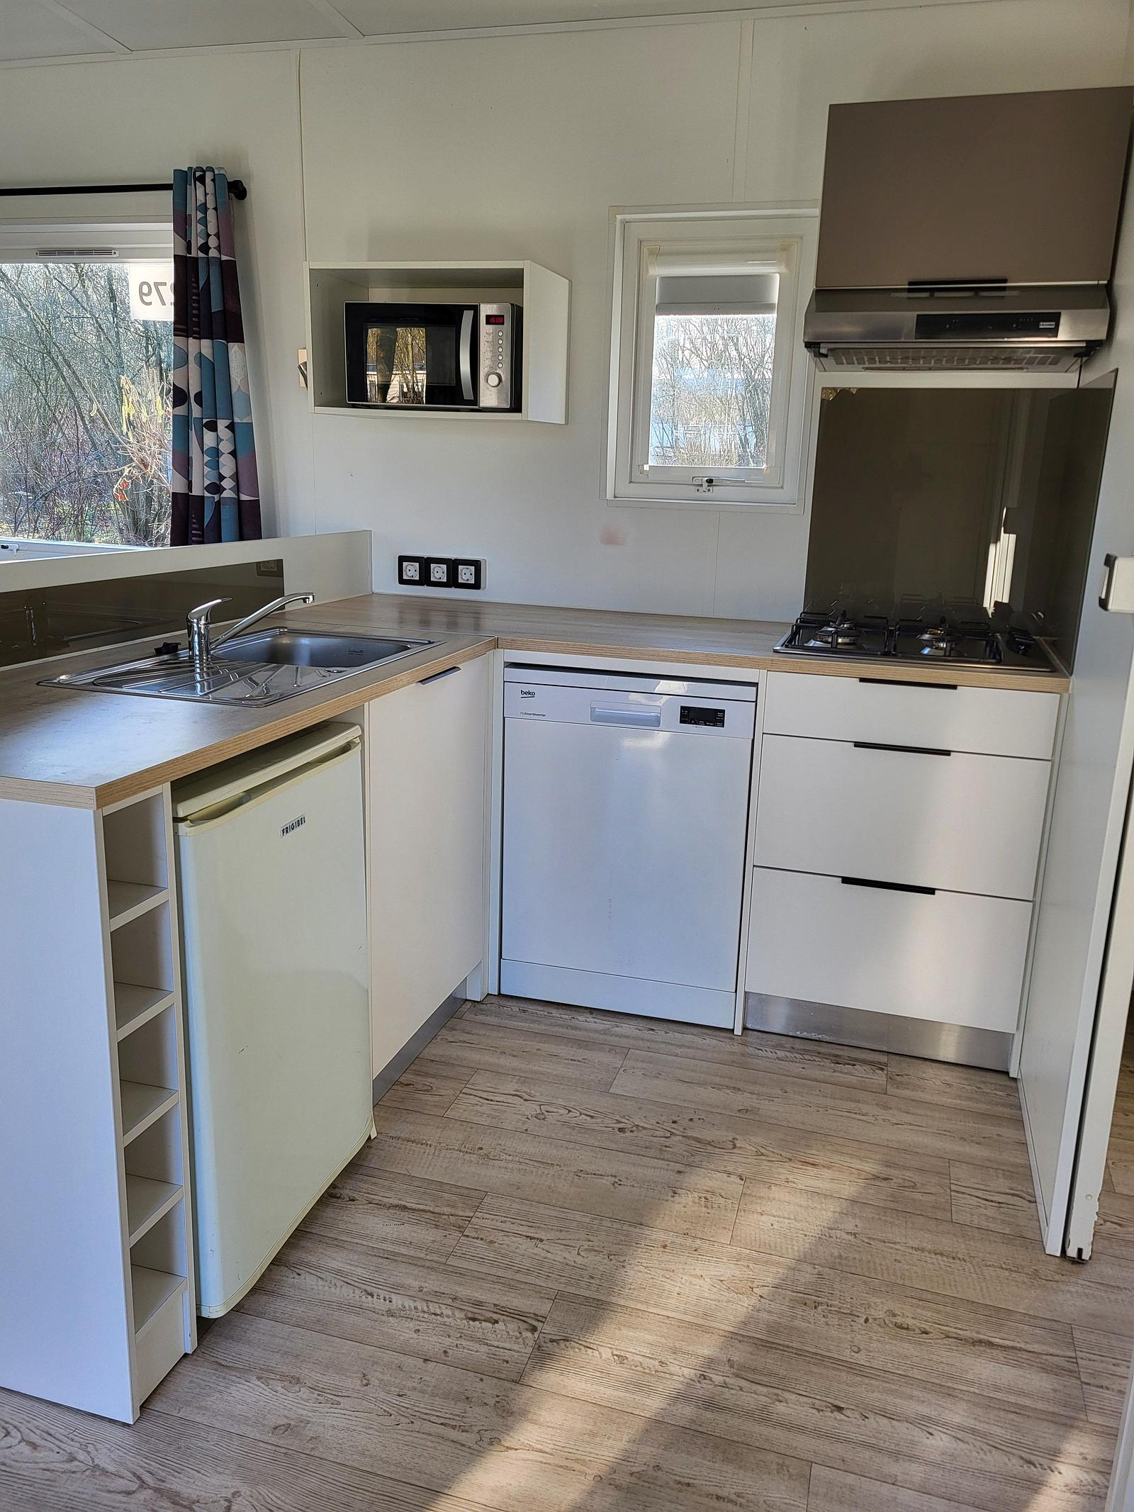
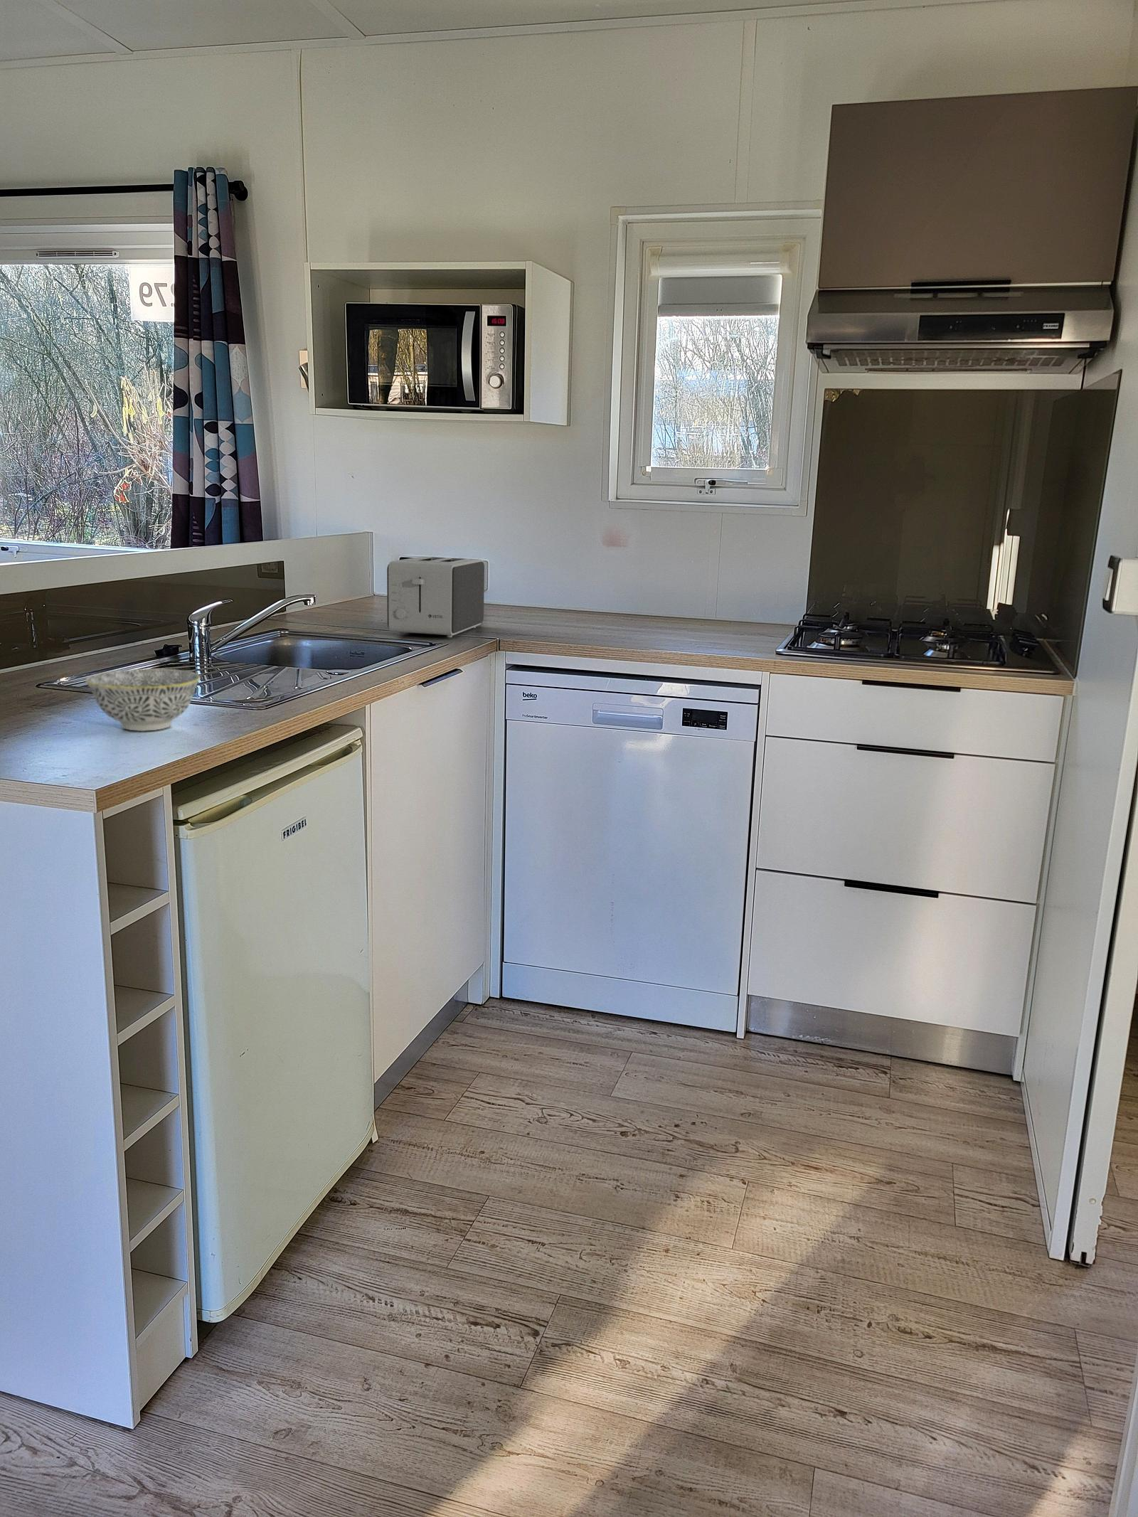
+ bowl [85,668,201,732]
+ toaster [386,556,485,638]
